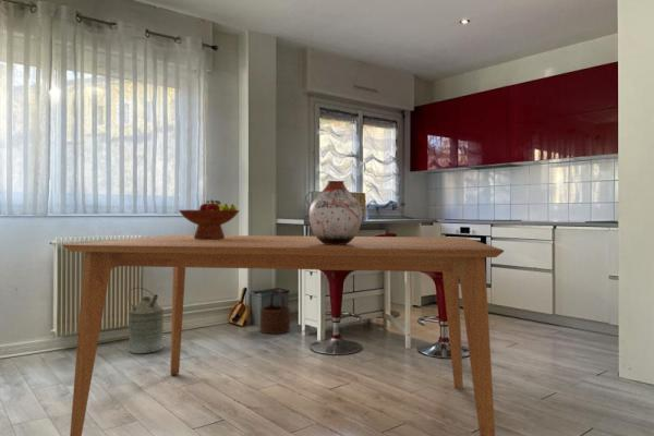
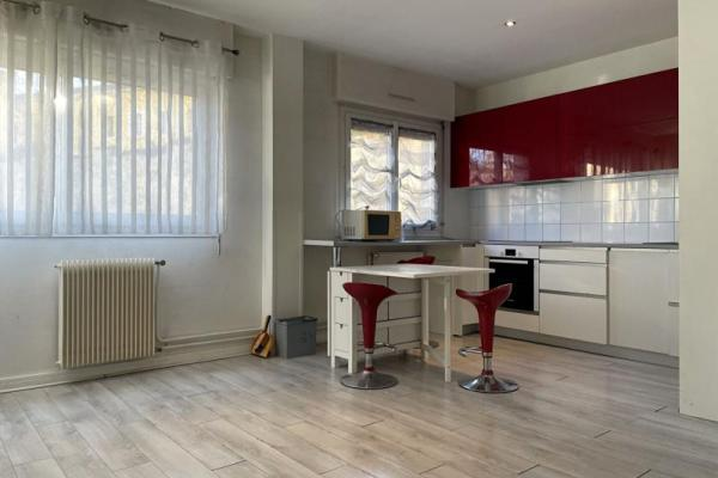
- wooden bucket [259,288,291,335]
- dining table [62,234,505,436]
- fruit bowl [178,198,241,240]
- vase [308,180,363,245]
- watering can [126,287,165,354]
